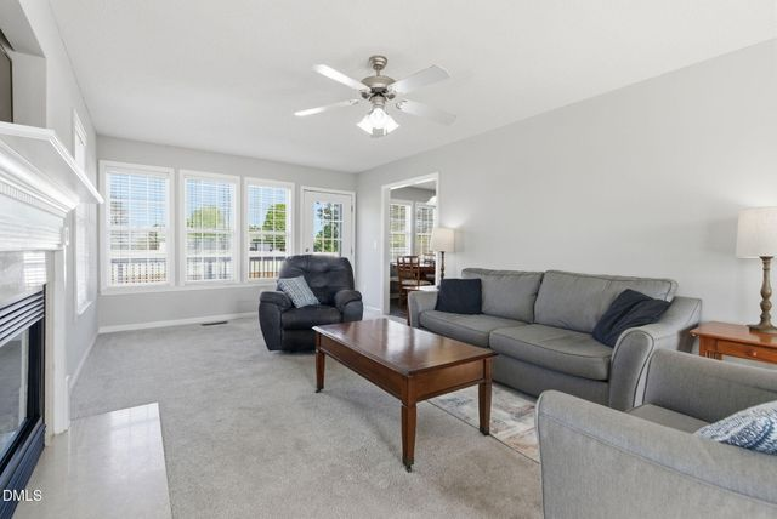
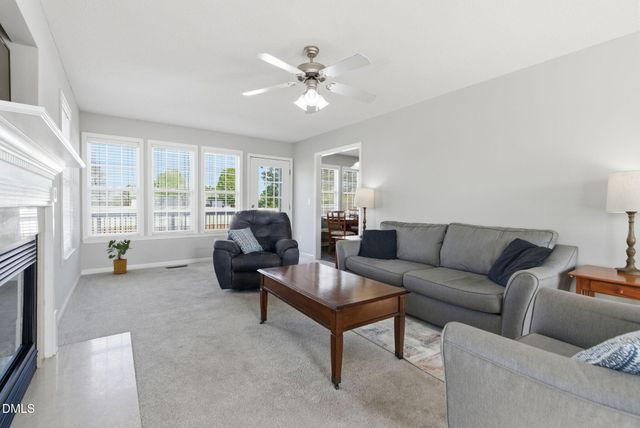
+ house plant [105,238,133,275]
